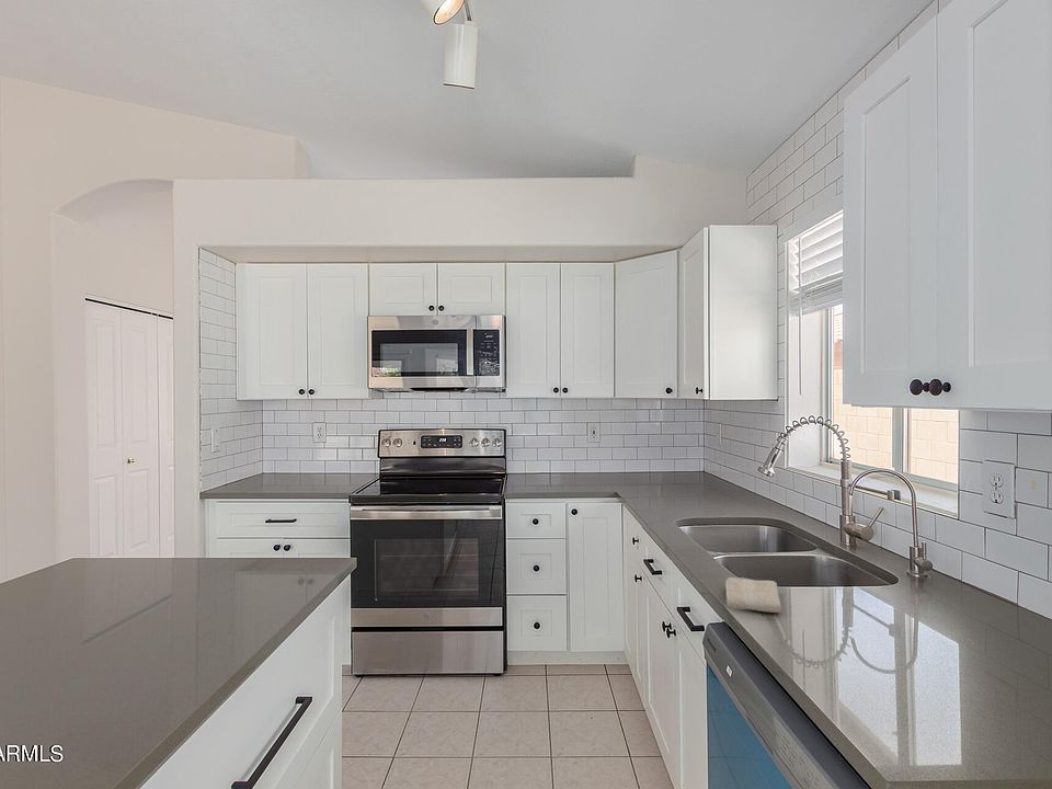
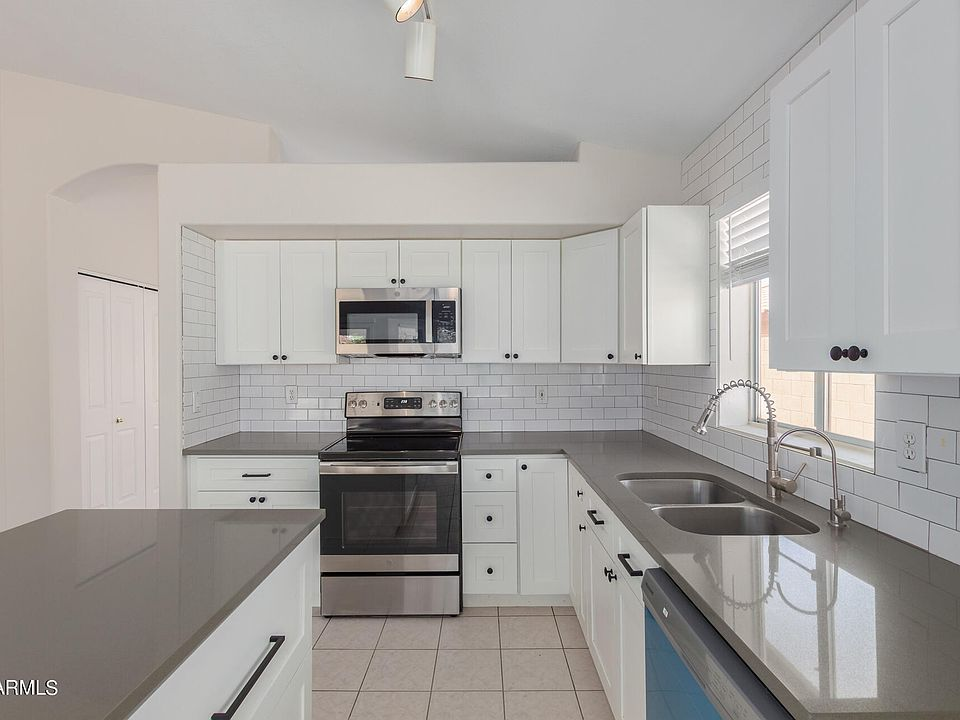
- washcloth [724,576,782,614]
